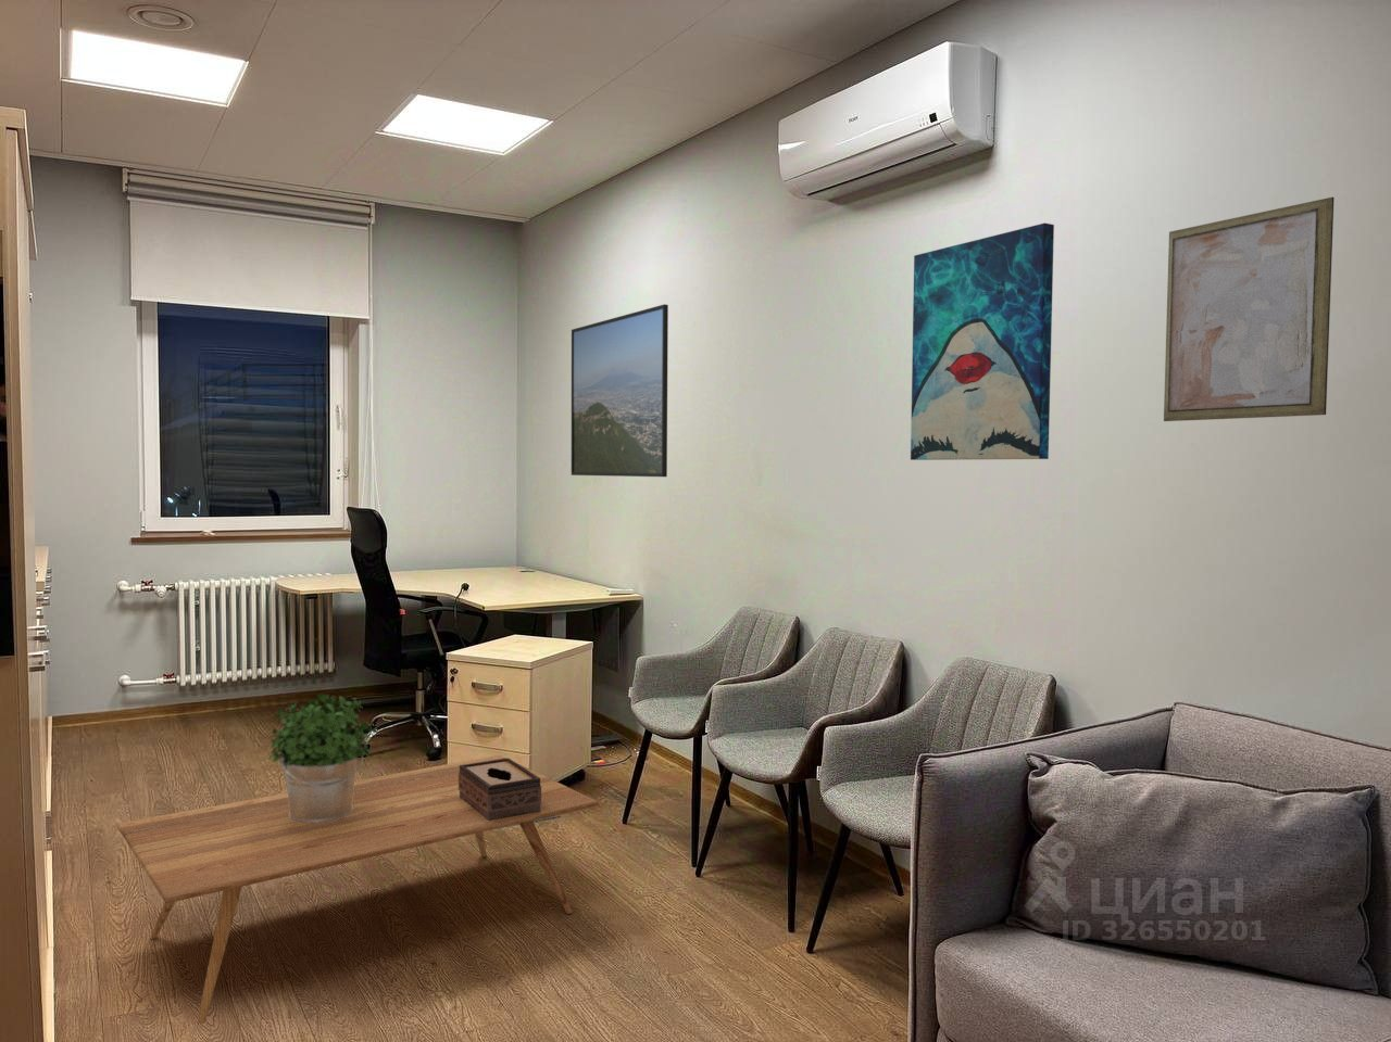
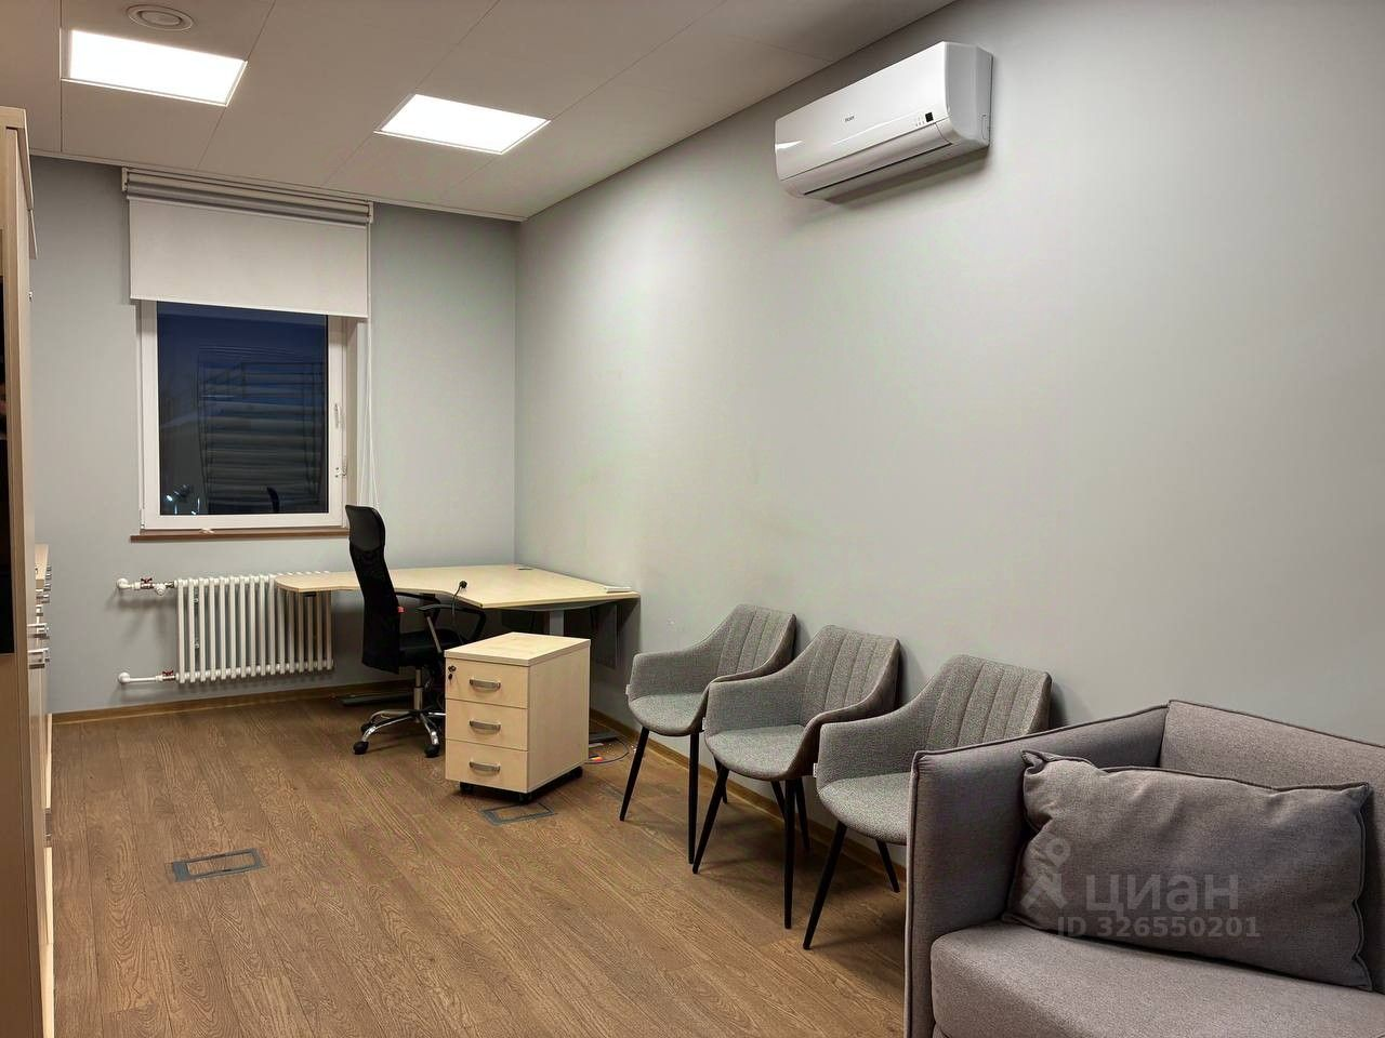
- potted plant [268,693,378,823]
- tissue box [459,756,541,821]
- wall art [1163,196,1335,422]
- coffee table [116,754,600,1024]
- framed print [571,303,669,477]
- wall art [909,222,1055,461]
